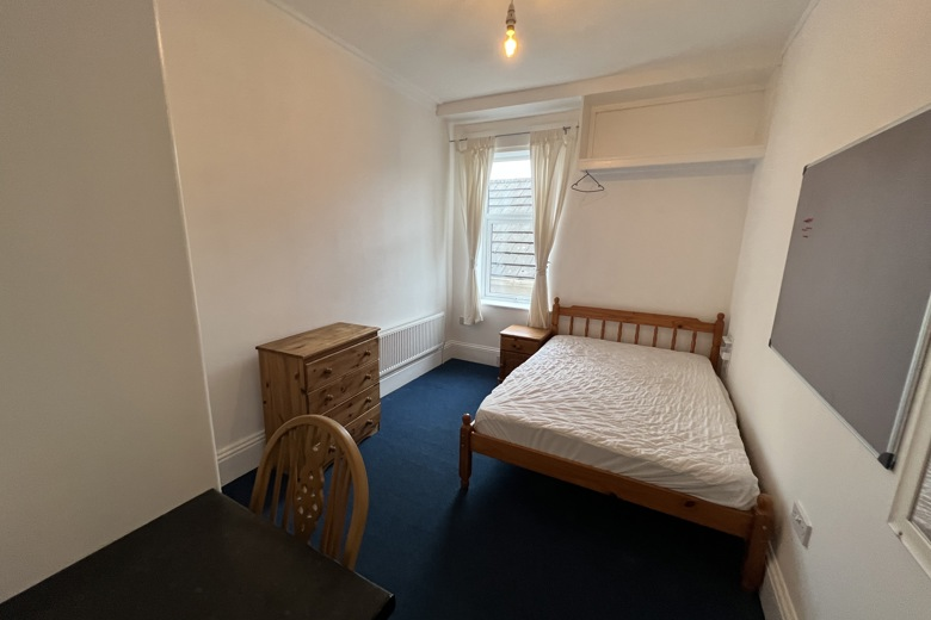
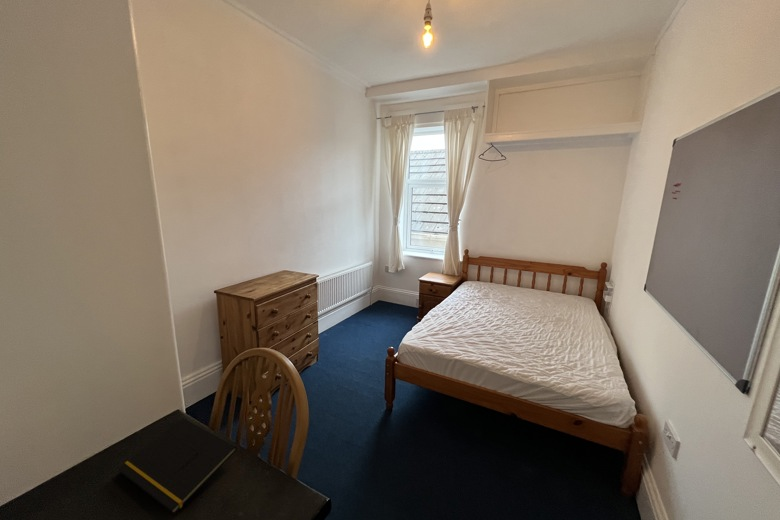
+ notepad [117,417,238,515]
